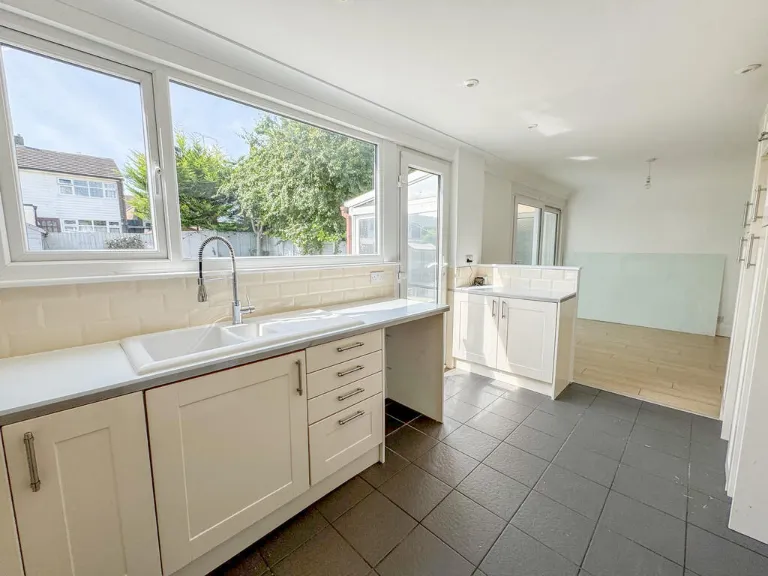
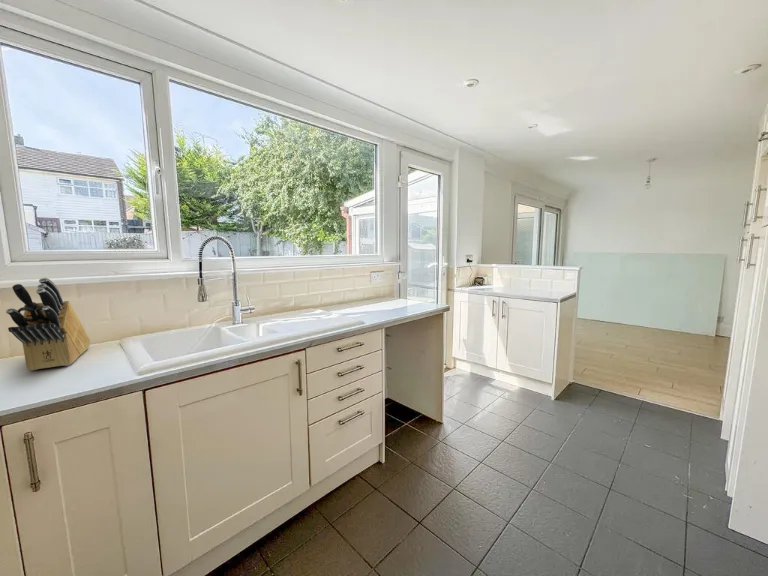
+ knife block [5,277,91,371]
